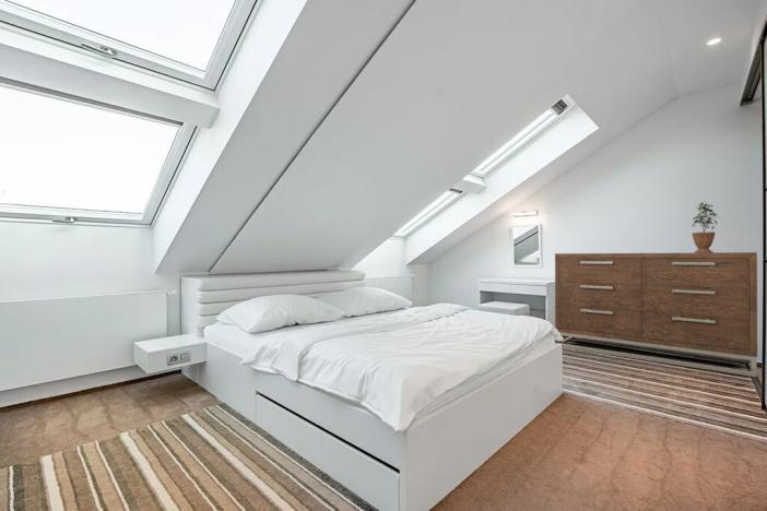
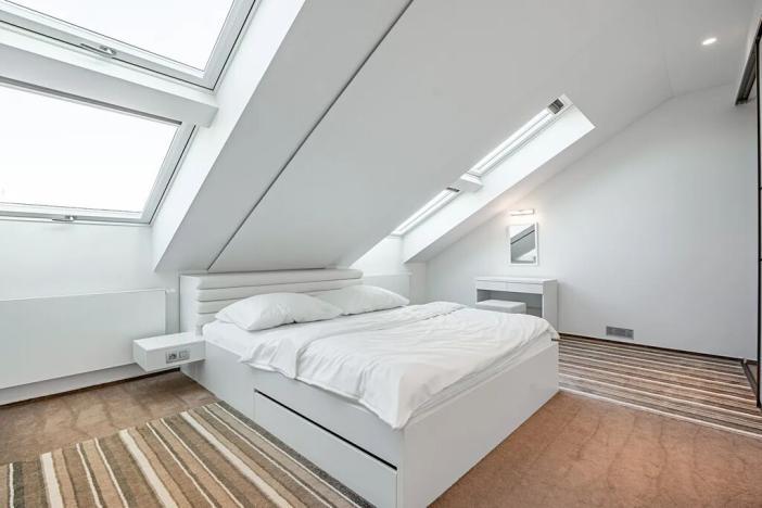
- potted plant [691,201,721,253]
- dresser [554,251,758,378]
